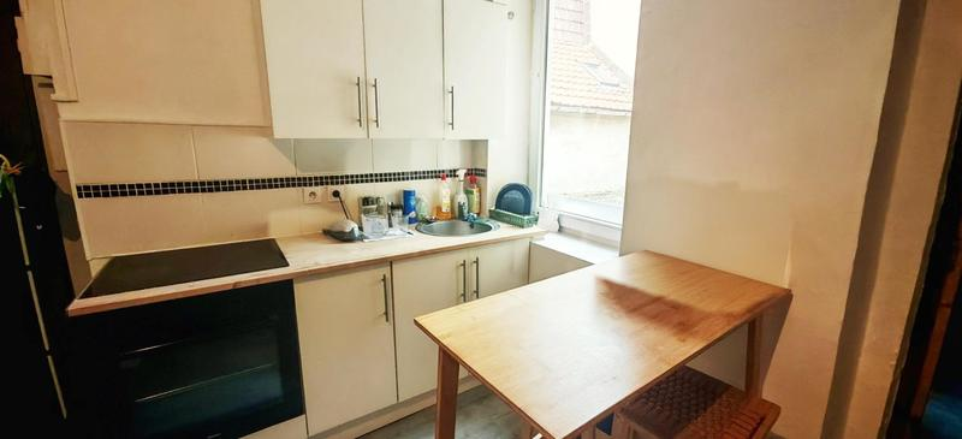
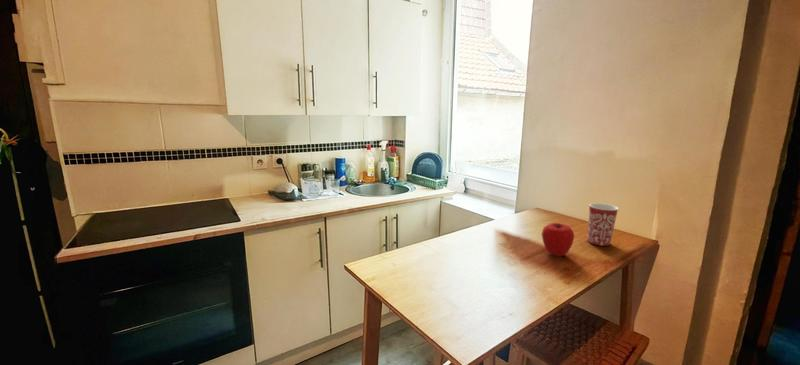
+ mug [586,202,620,247]
+ apple [541,222,575,257]
